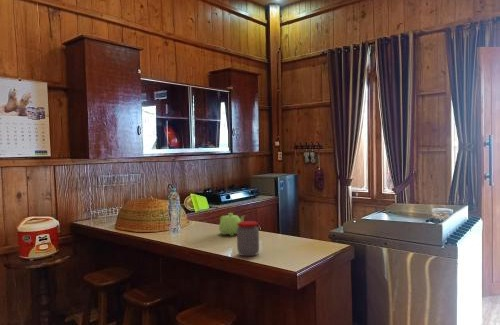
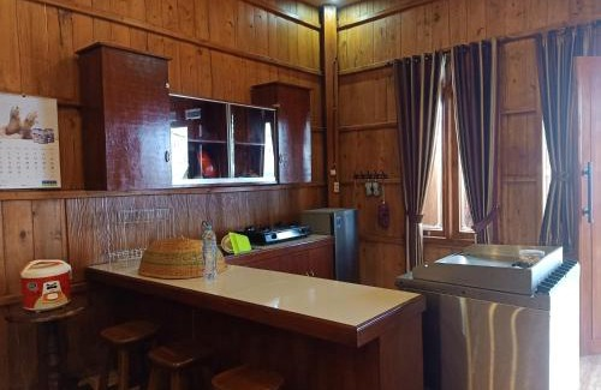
- teapot [218,212,245,237]
- jar [236,220,260,257]
